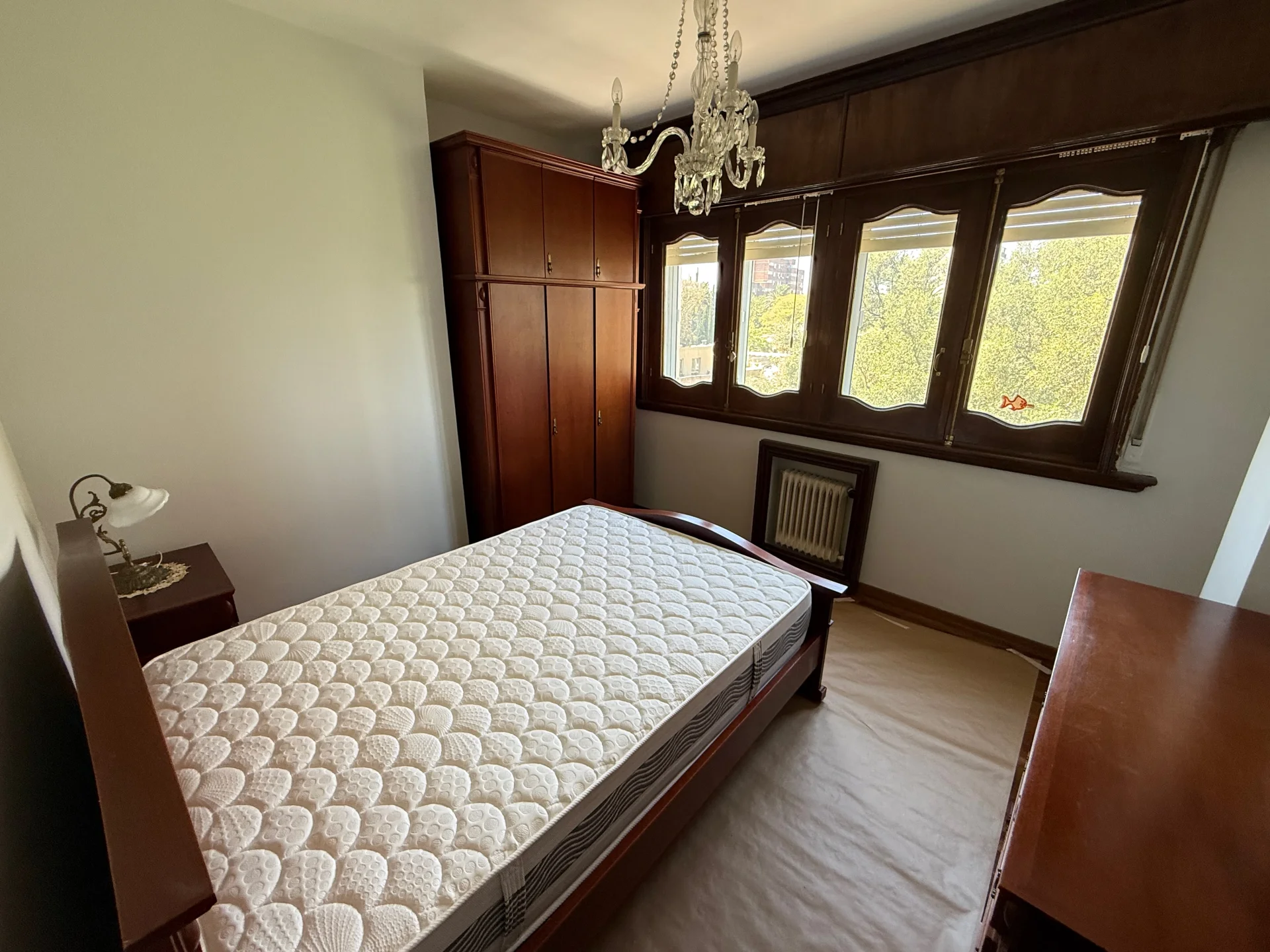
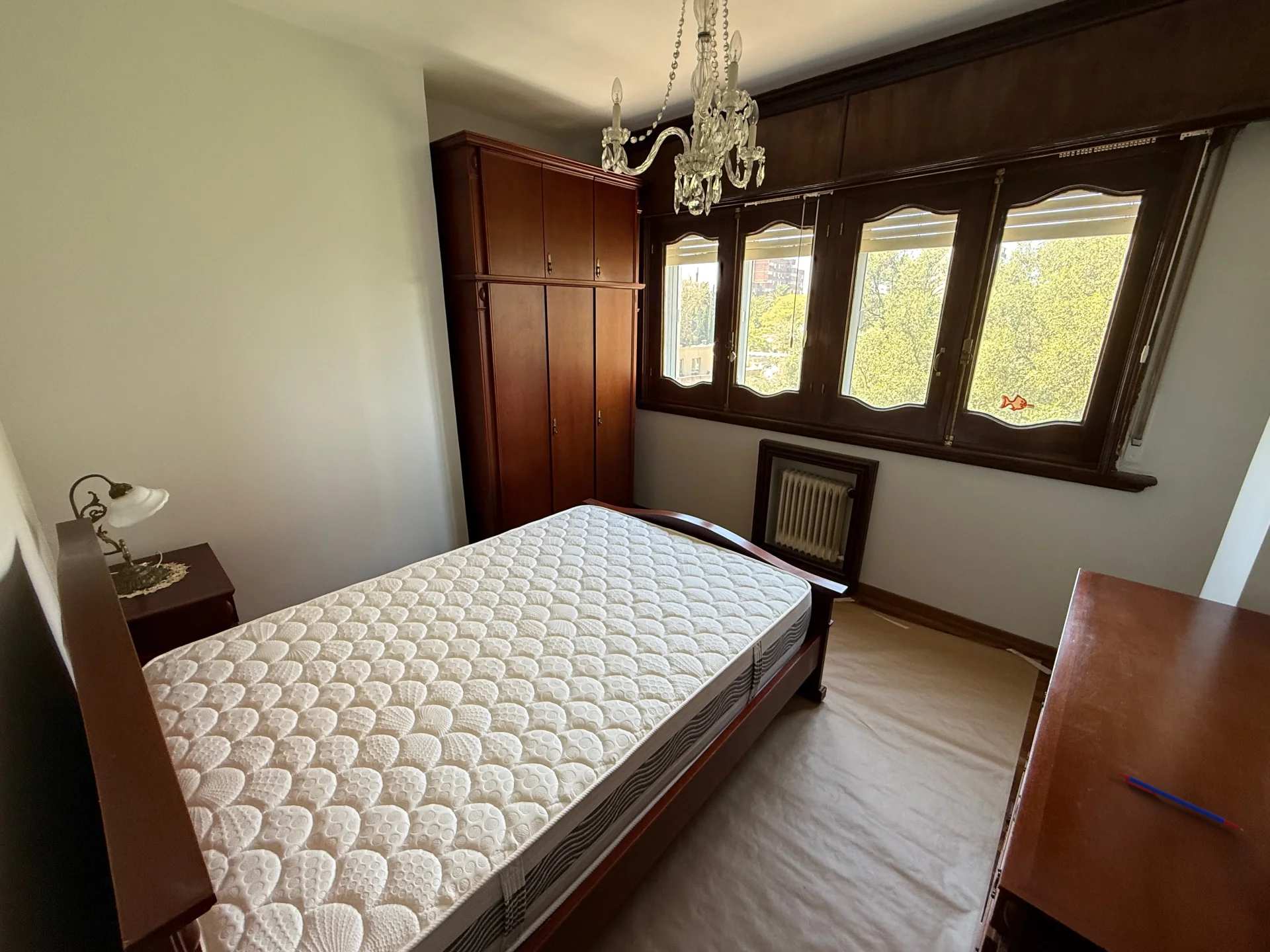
+ pen [1117,772,1244,831]
